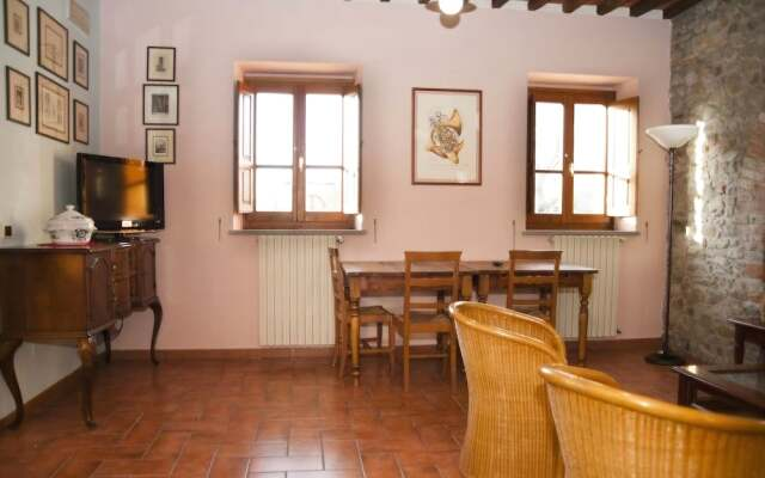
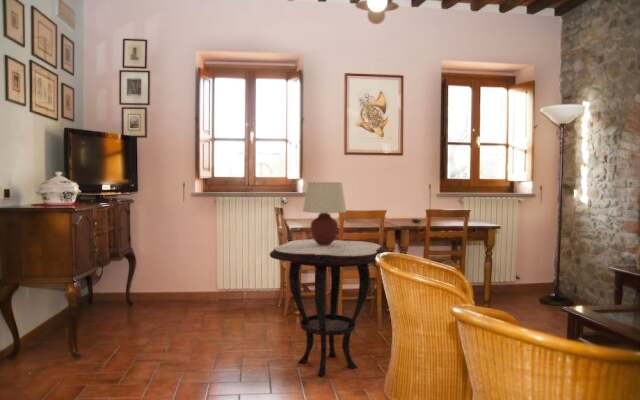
+ table lamp [301,181,348,245]
+ side table [269,239,386,377]
